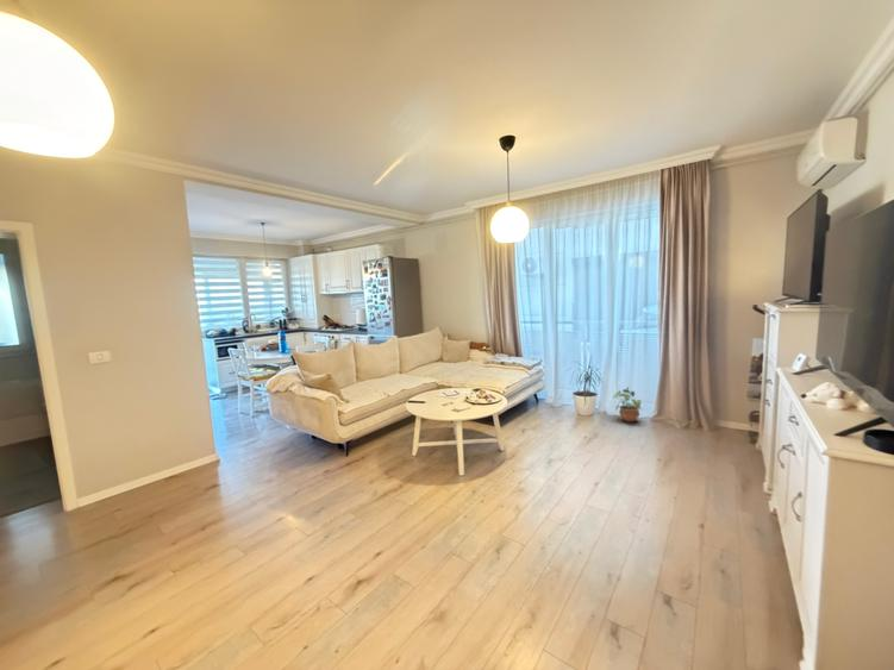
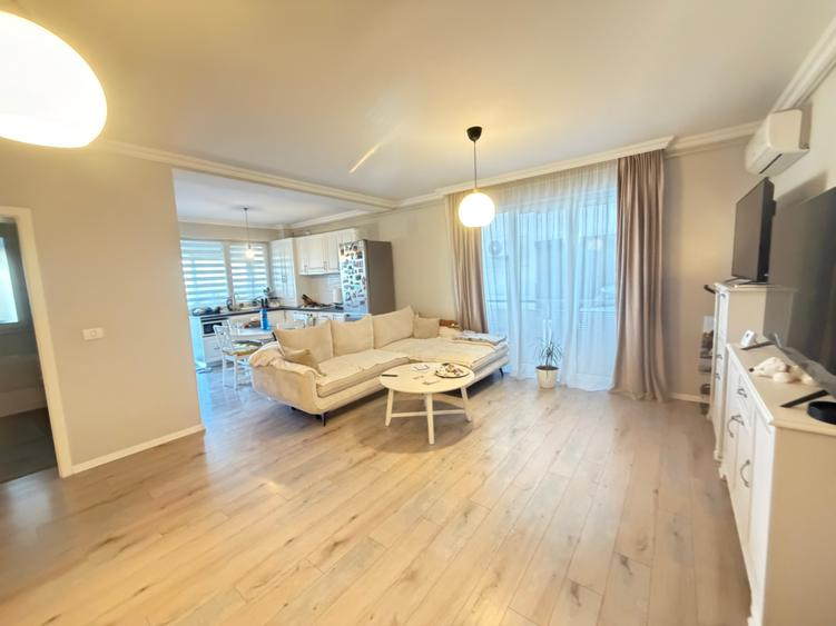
- potted plant [612,386,643,422]
